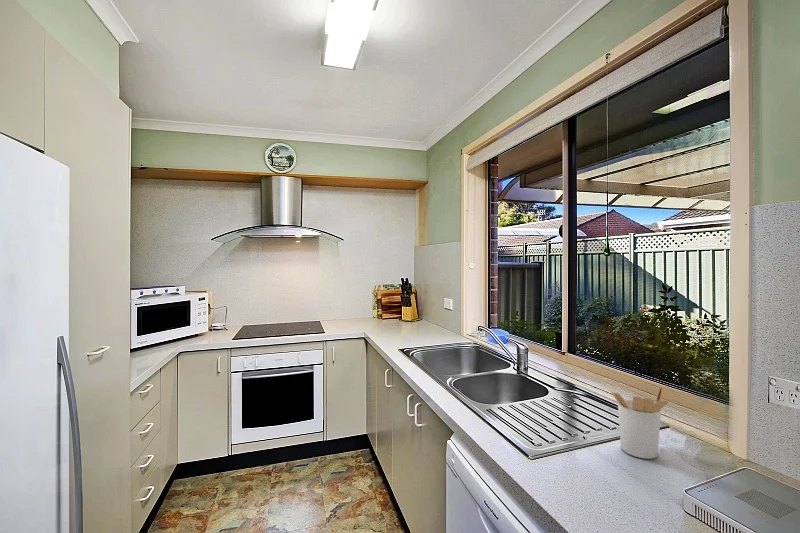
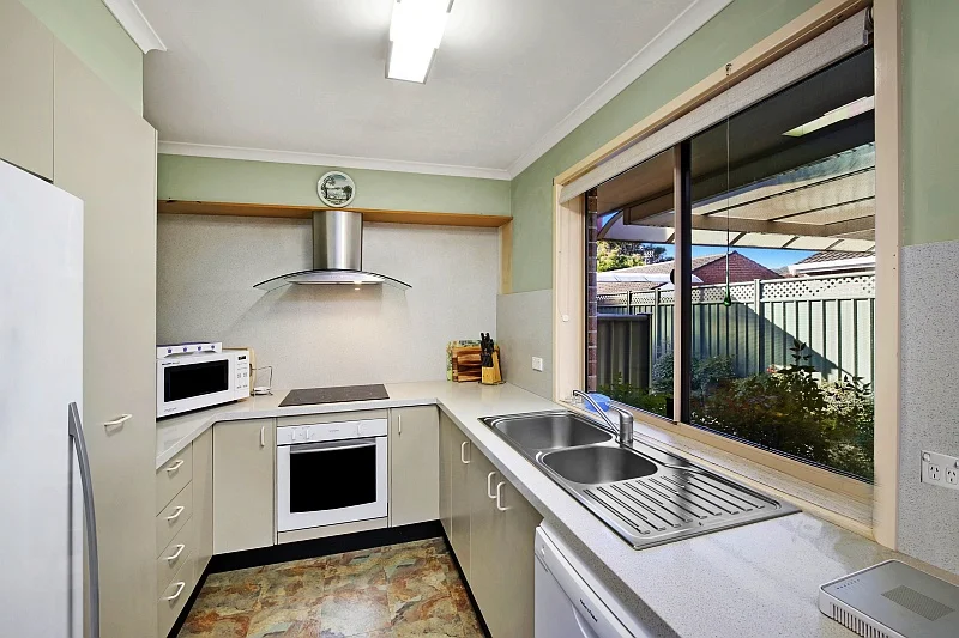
- utensil holder [610,385,669,460]
